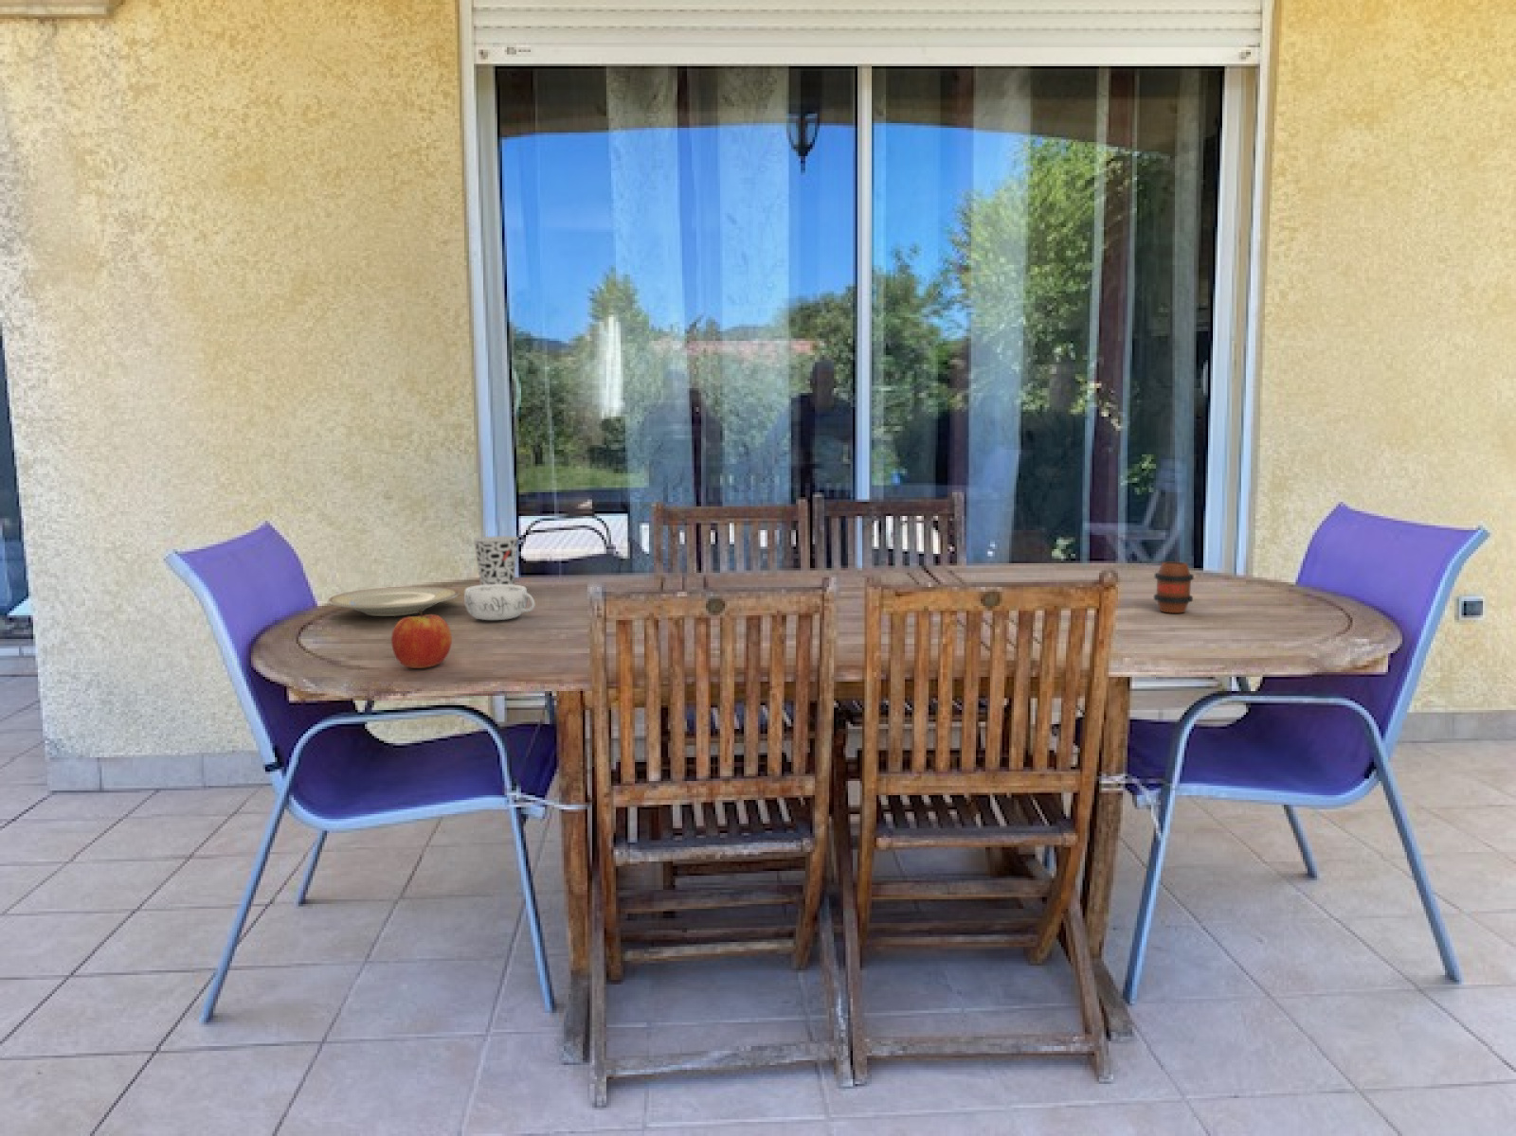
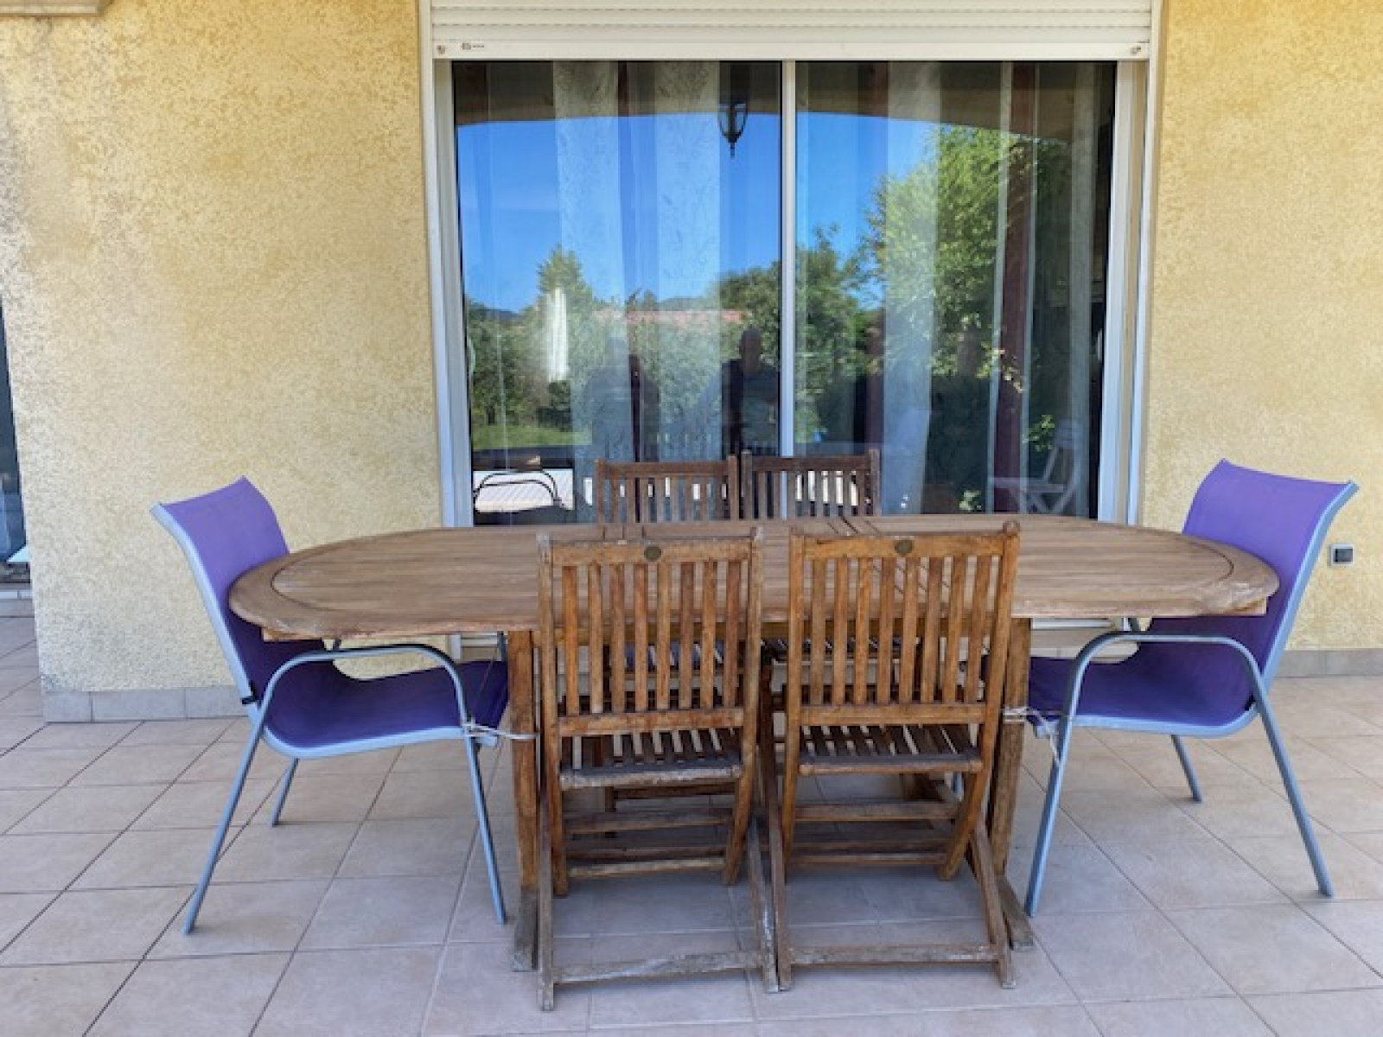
- decorative bowl [463,584,535,621]
- cup [472,535,519,585]
- apple [390,611,452,669]
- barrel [1153,561,1195,613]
- plate [327,585,460,617]
